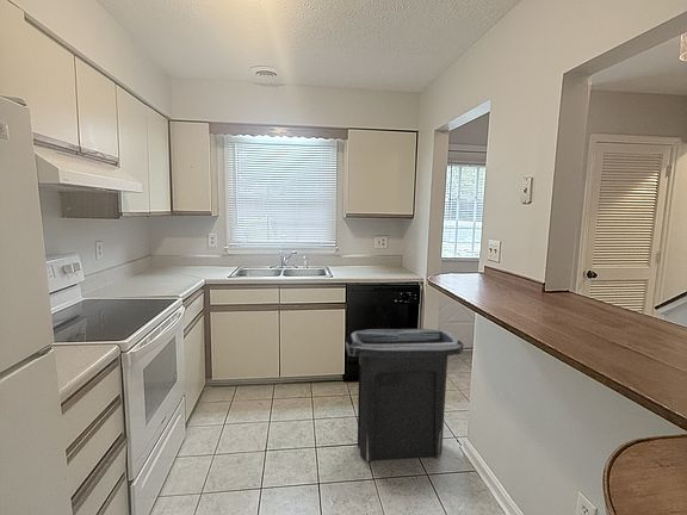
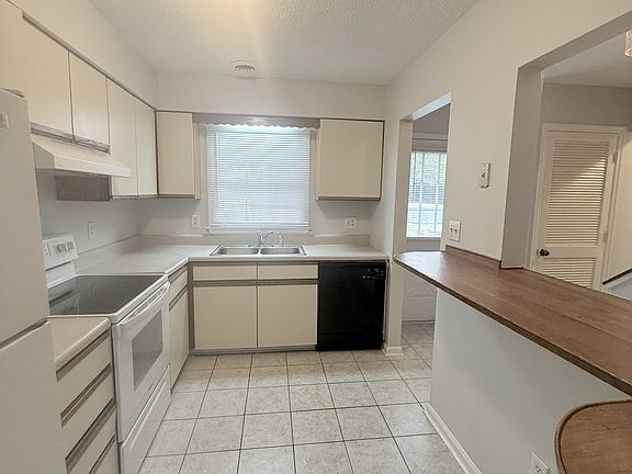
- trash can [345,328,464,463]
